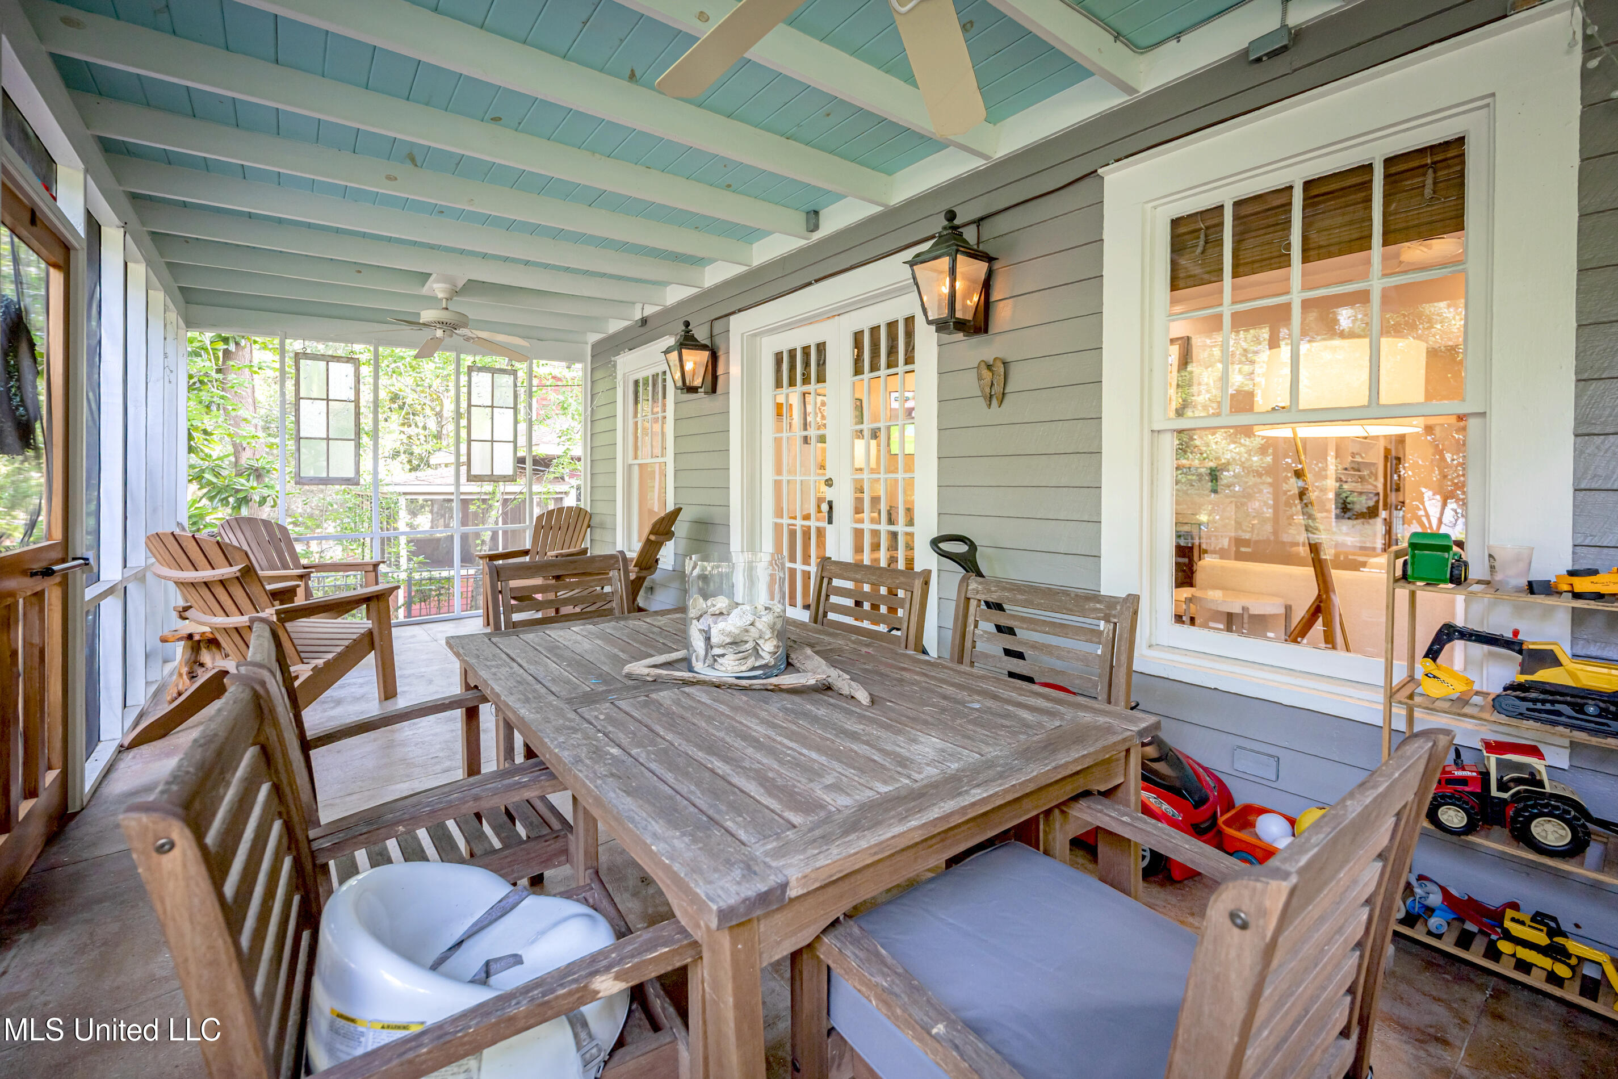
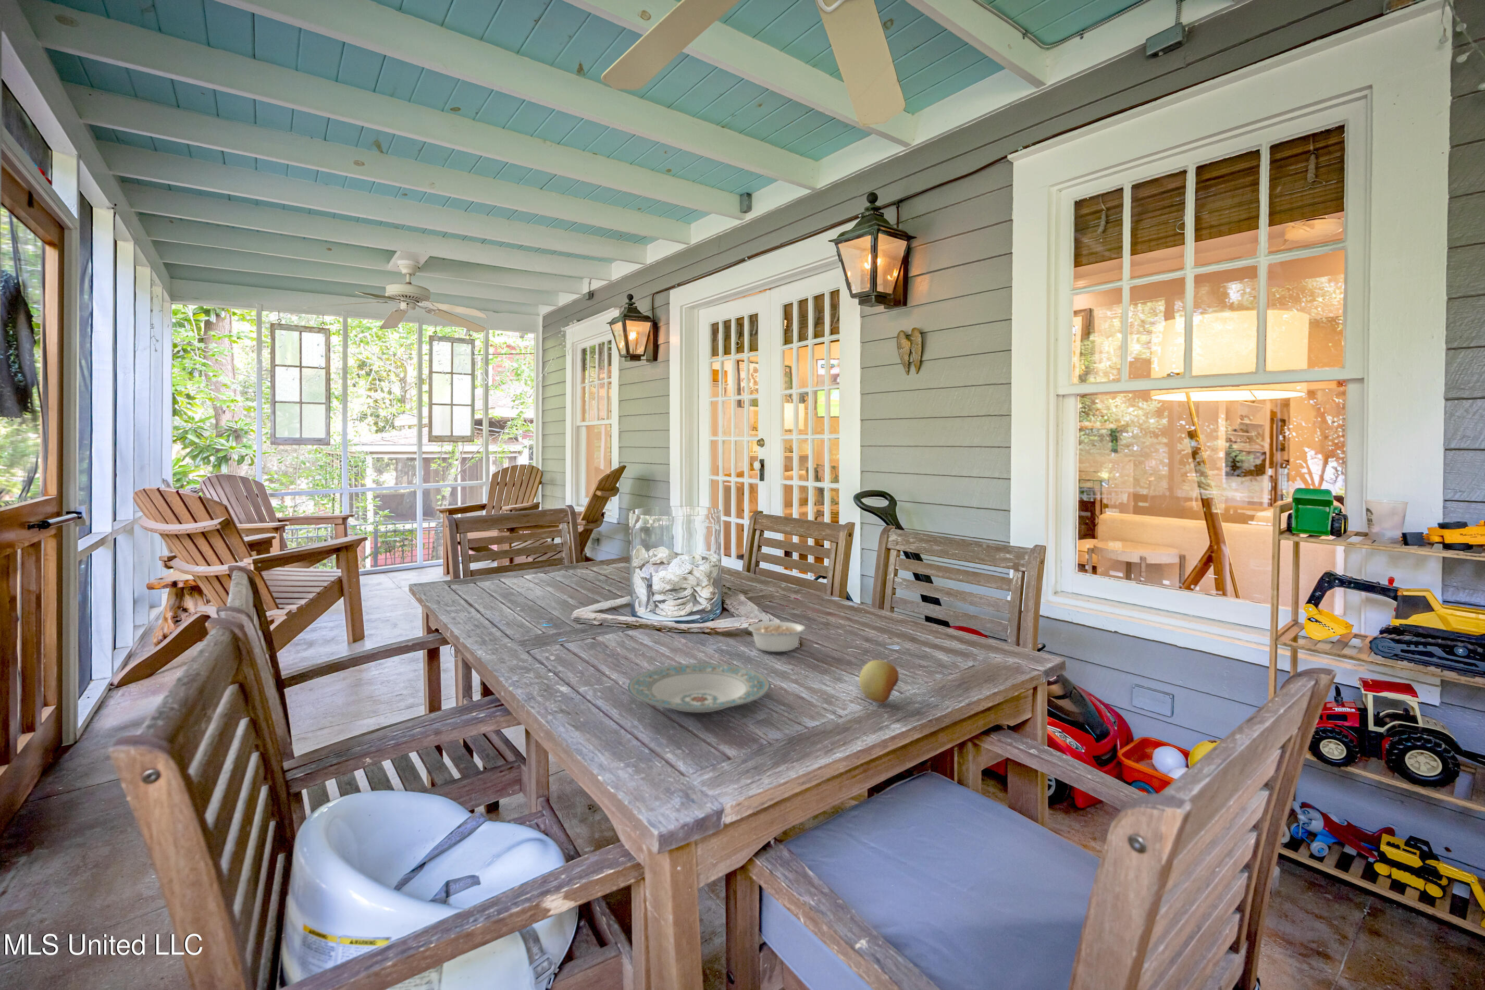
+ plate [626,662,771,714]
+ legume [748,621,817,652]
+ fruit [859,660,899,705]
